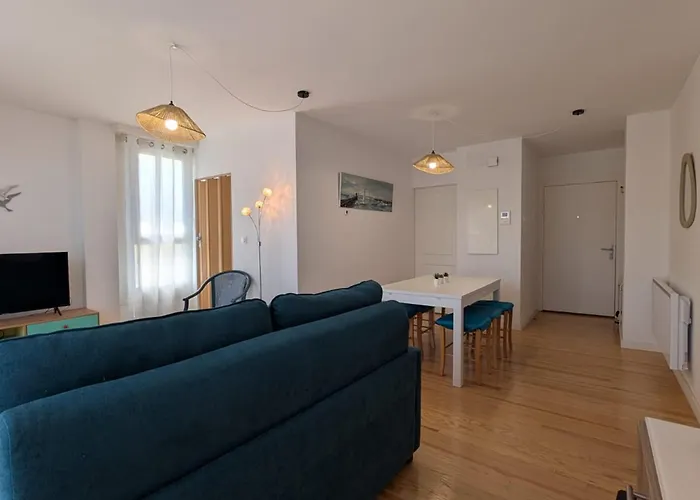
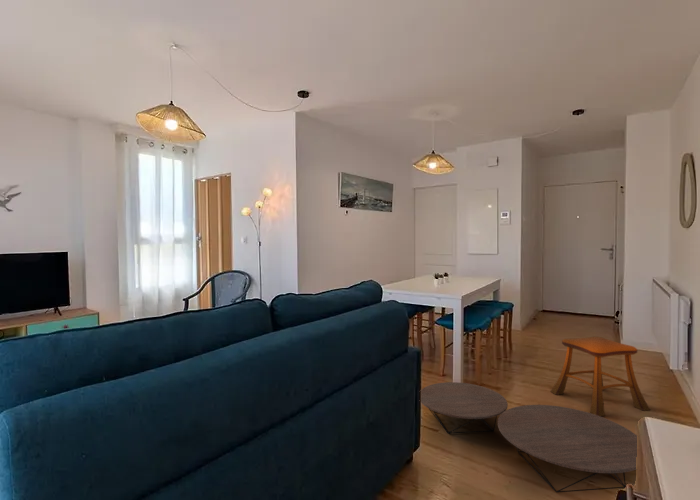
+ stool [550,336,651,417]
+ coffee table [420,381,638,494]
